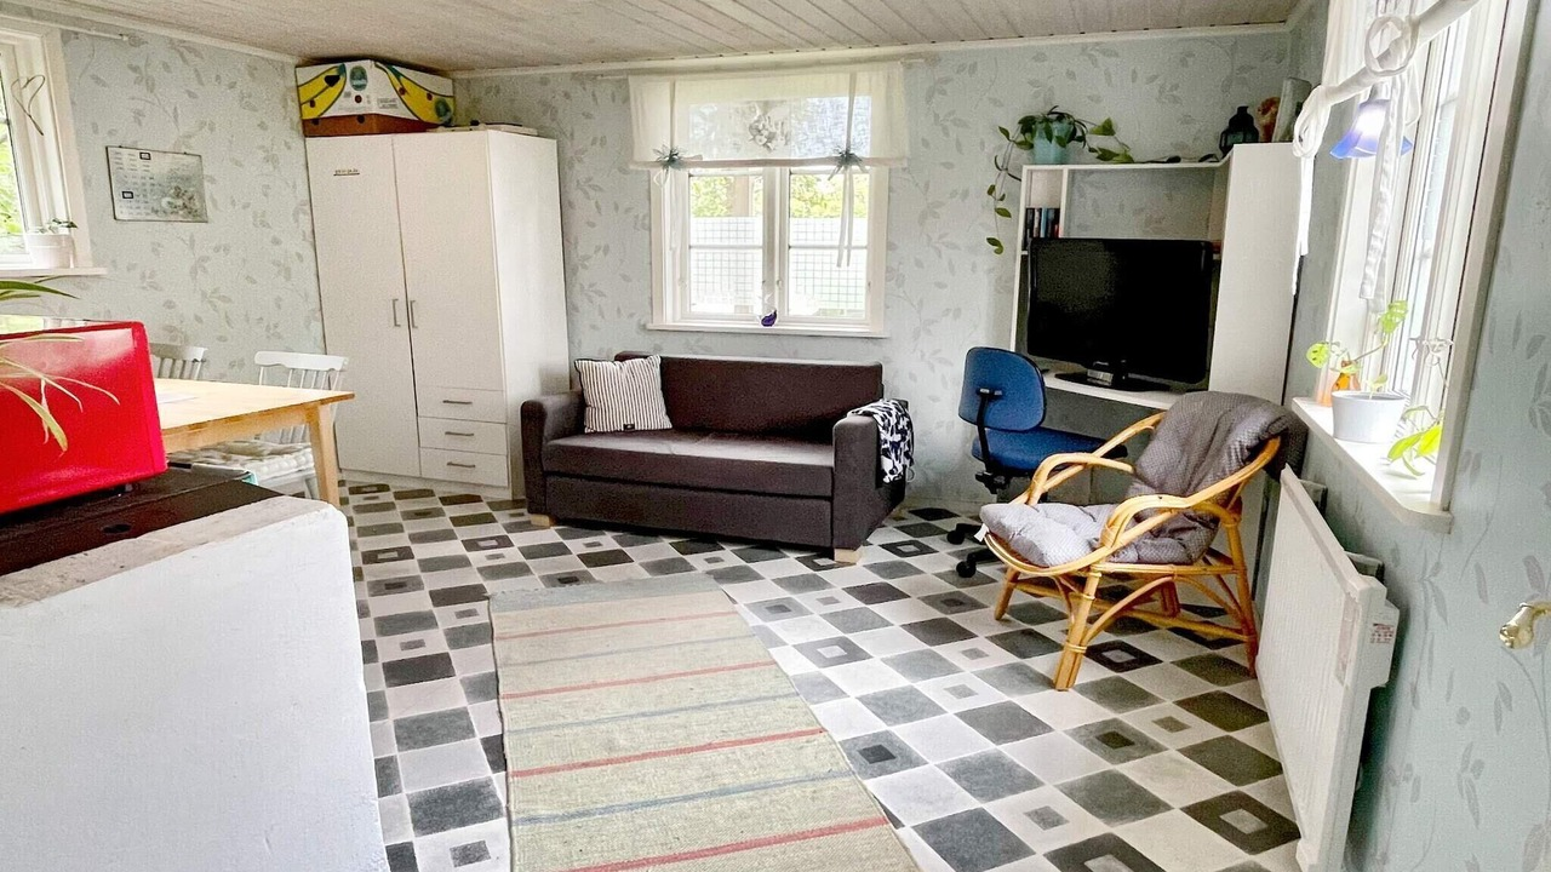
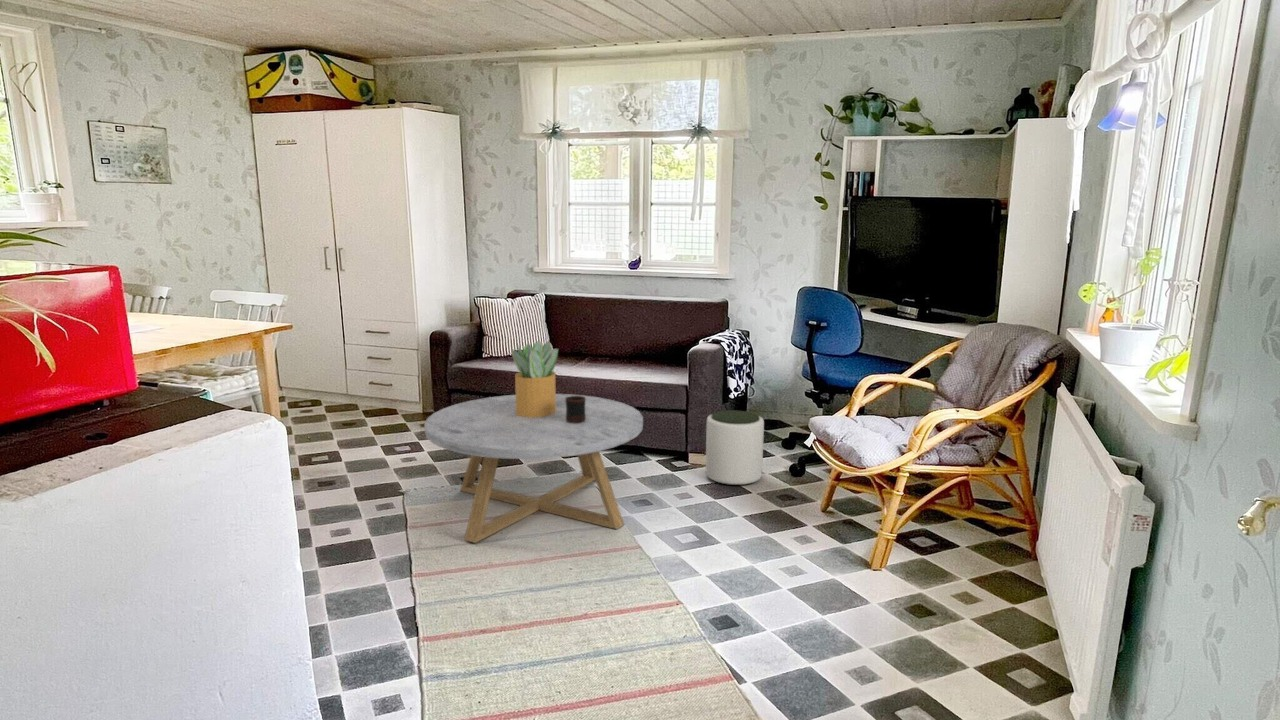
+ mug [566,396,586,423]
+ potted plant [511,339,559,417]
+ plant pot [705,409,765,486]
+ coffee table [424,393,644,544]
